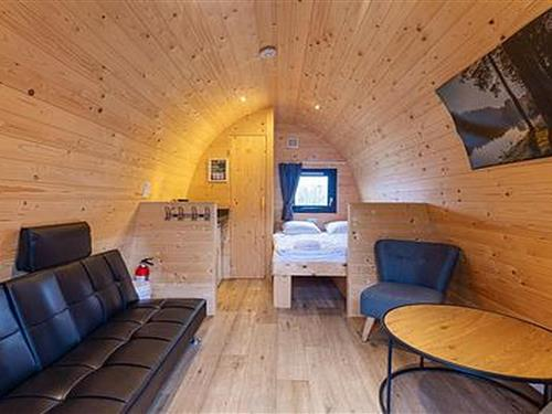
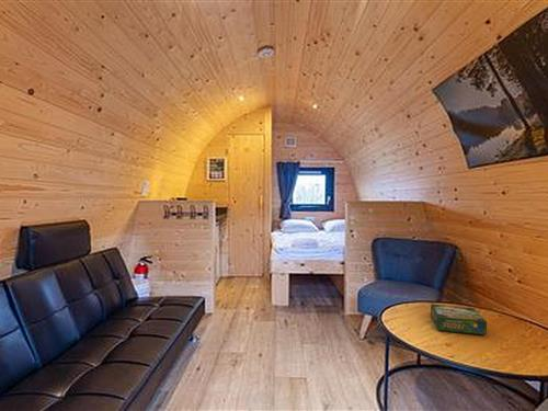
+ board game [430,302,488,336]
